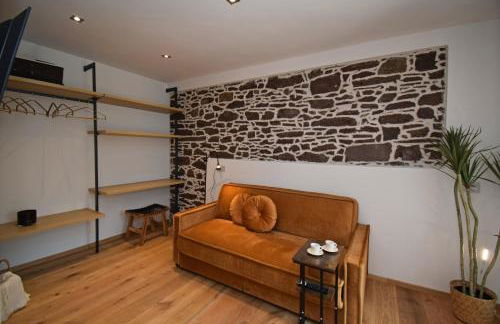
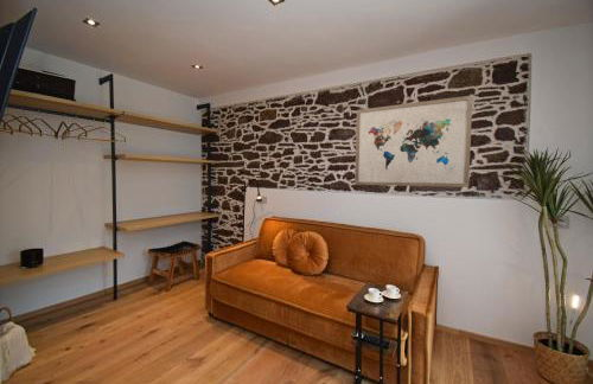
+ wall art [353,94,473,188]
